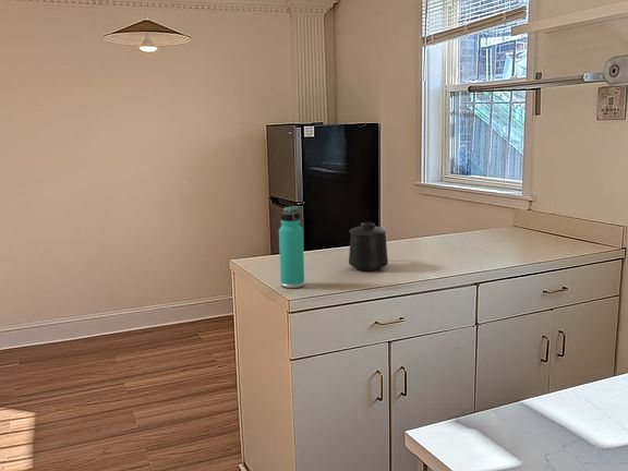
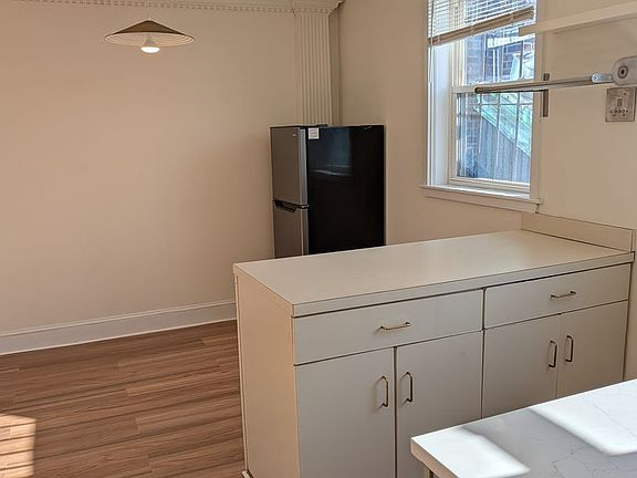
- thermos bottle [278,205,305,289]
- mug [348,221,389,271]
